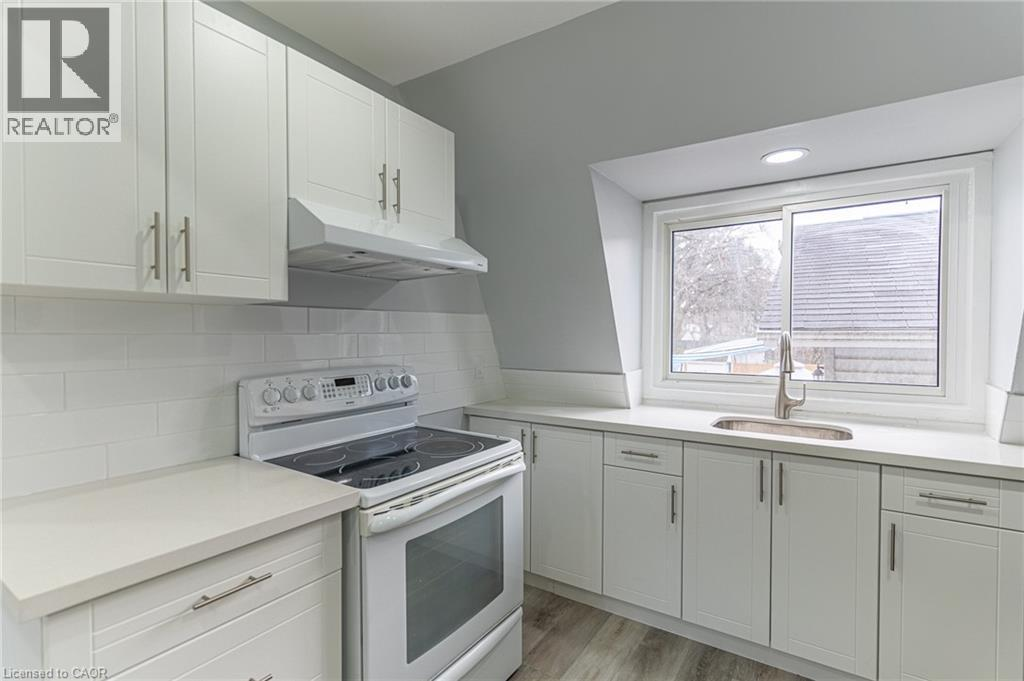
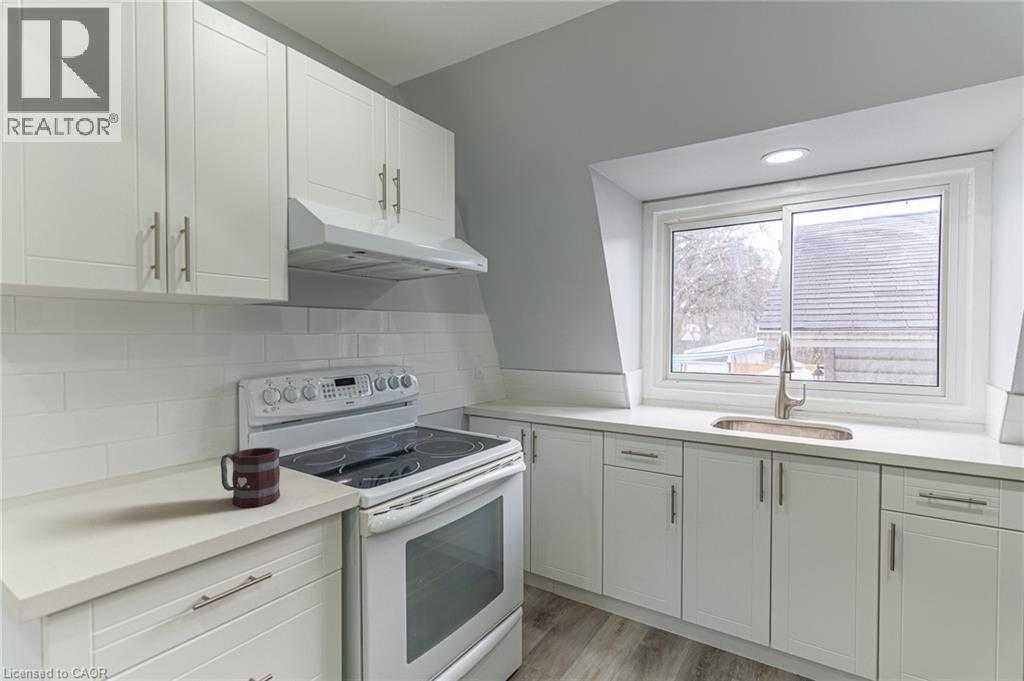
+ mug [220,446,281,508]
